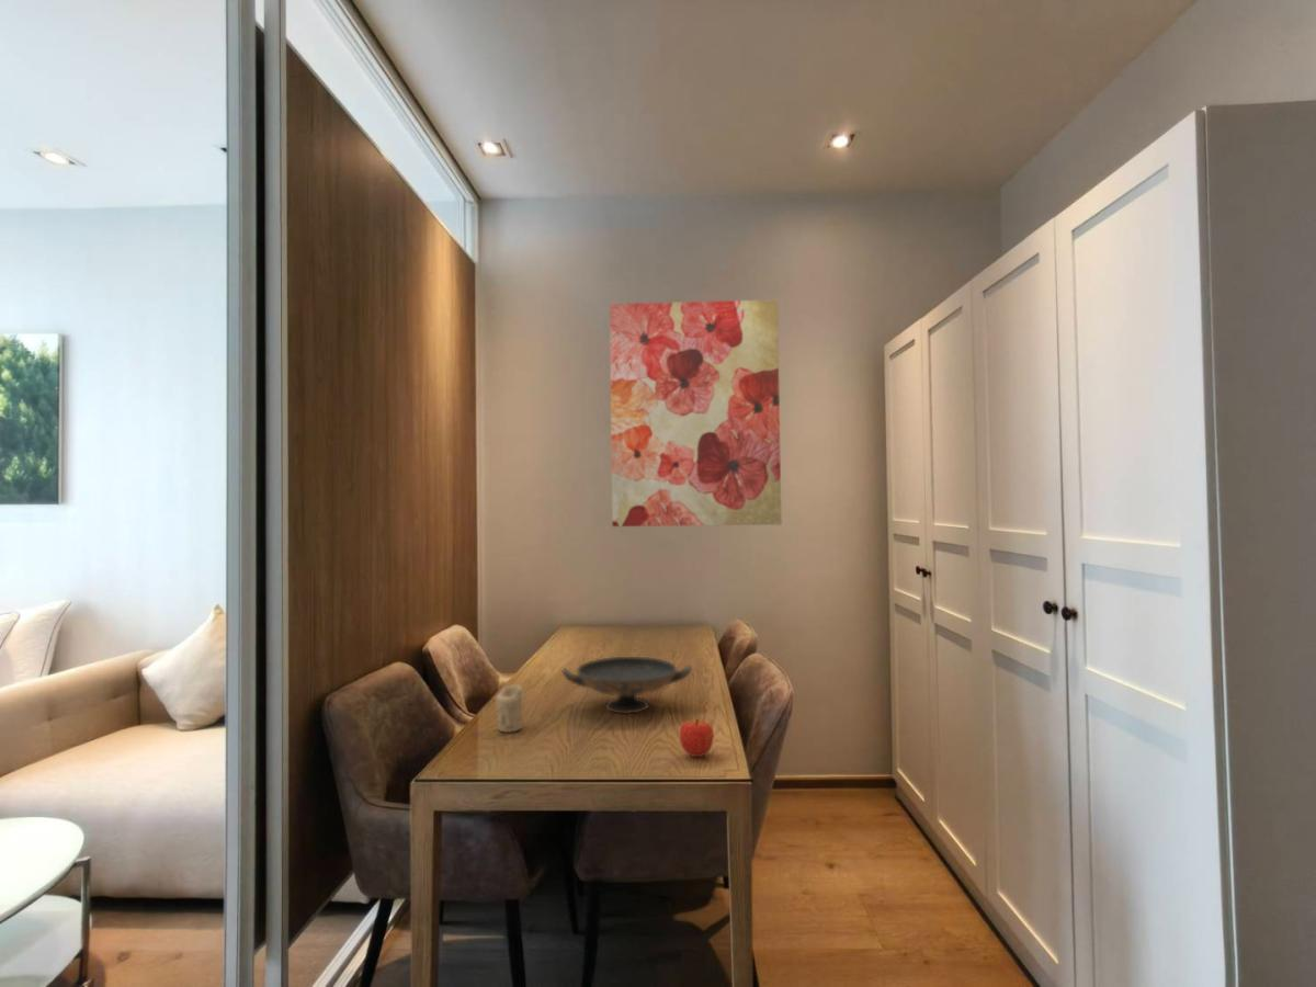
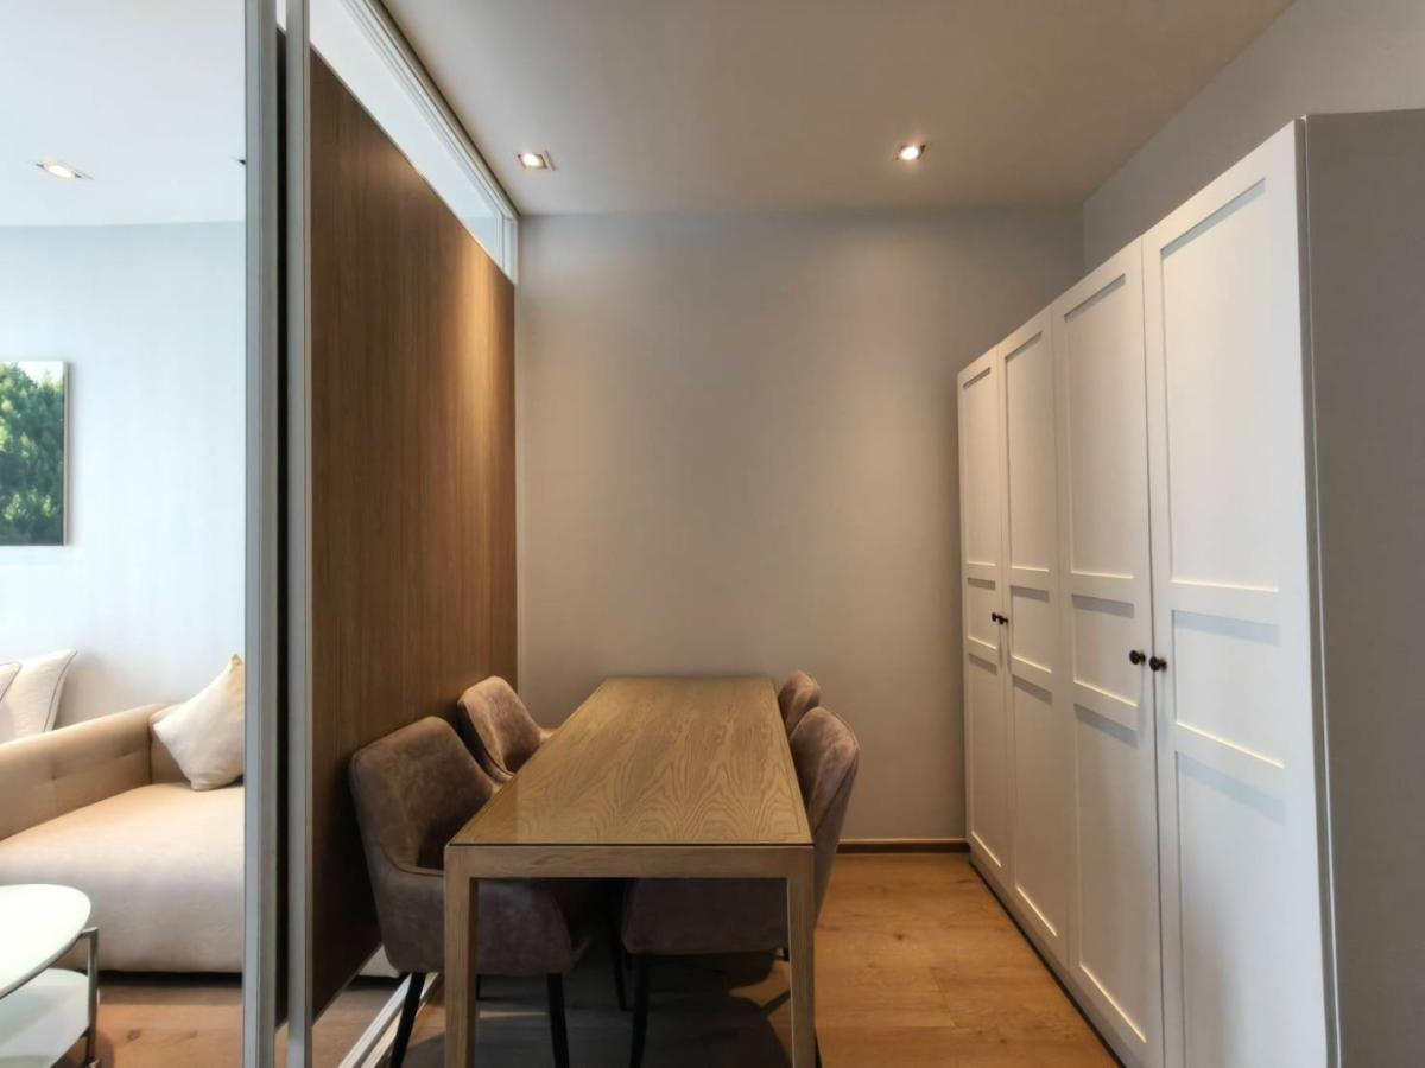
- wall art [609,298,783,527]
- decorative bowl [561,656,693,715]
- fruit [679,718,715,758]
- candle [495,684,523,734]
